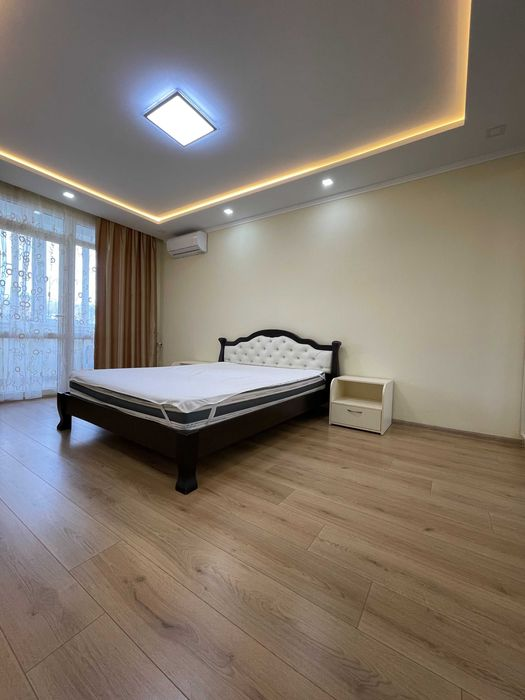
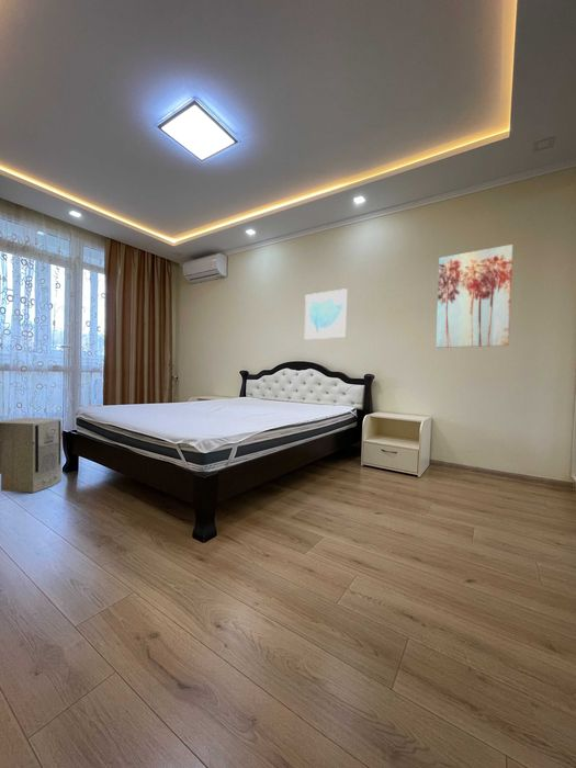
+ wall art [436,244,515,349]
+ wall art [304,287,349,340]
+ air purifier [0,417,63,494]
